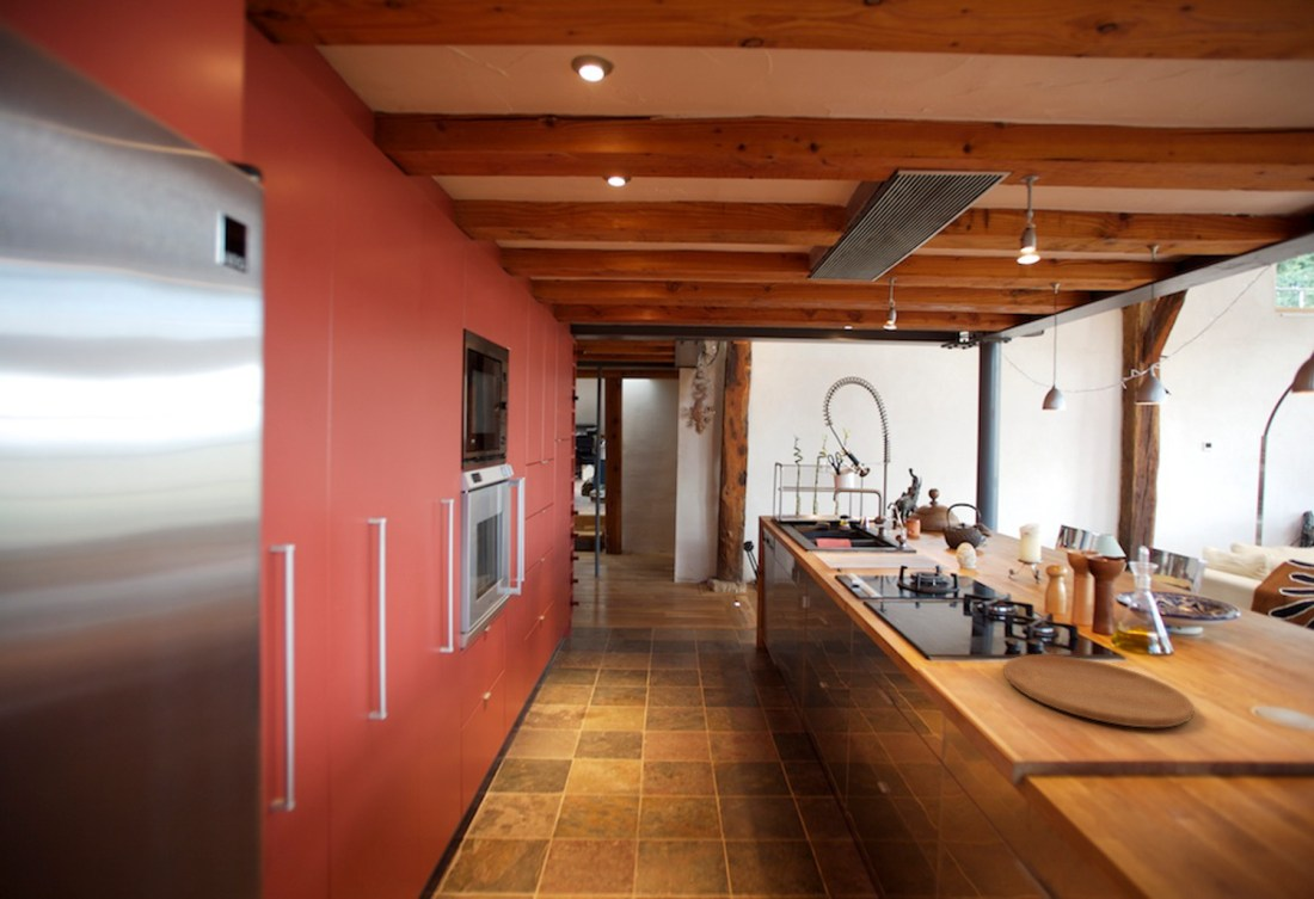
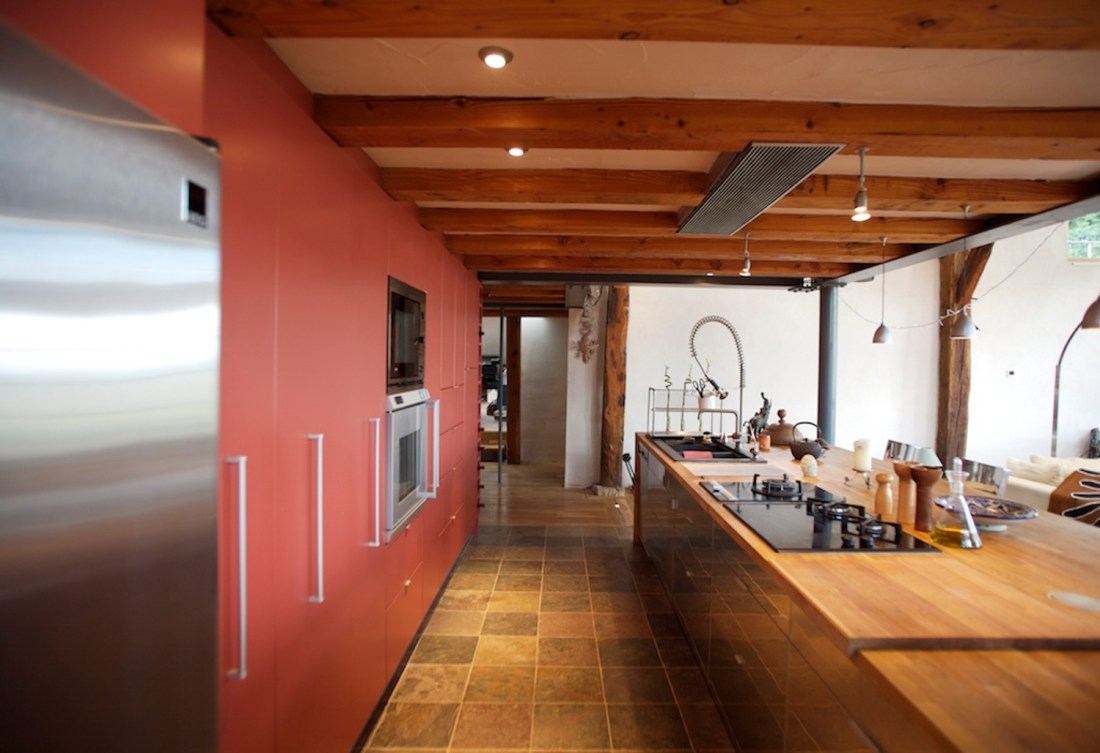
- cutting board [1002,654,1196,729]
